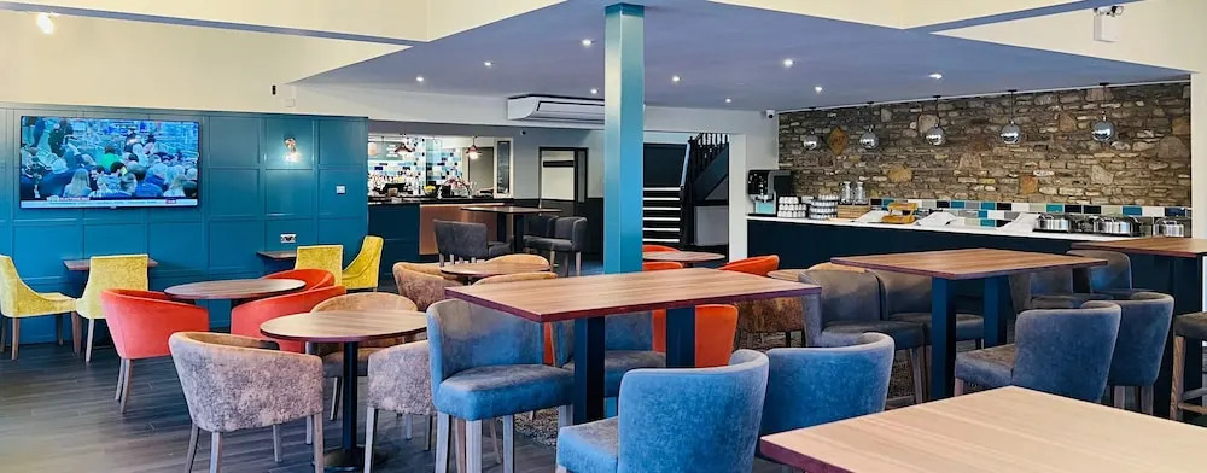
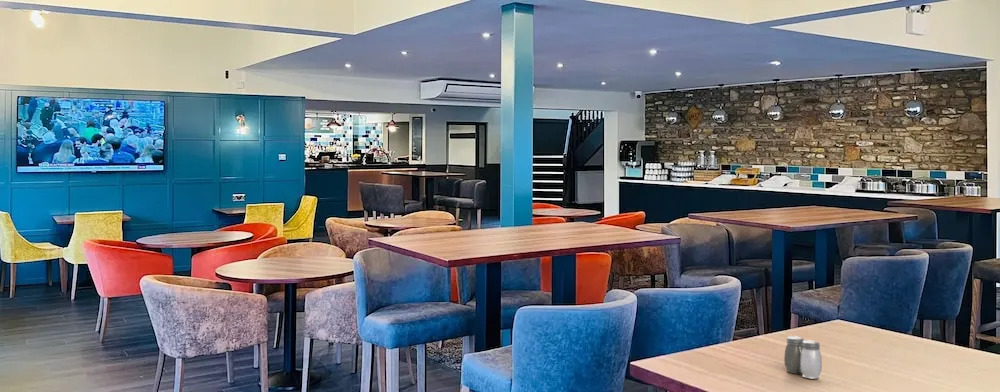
+ salt and pepper shaker [783,335,823,380]
